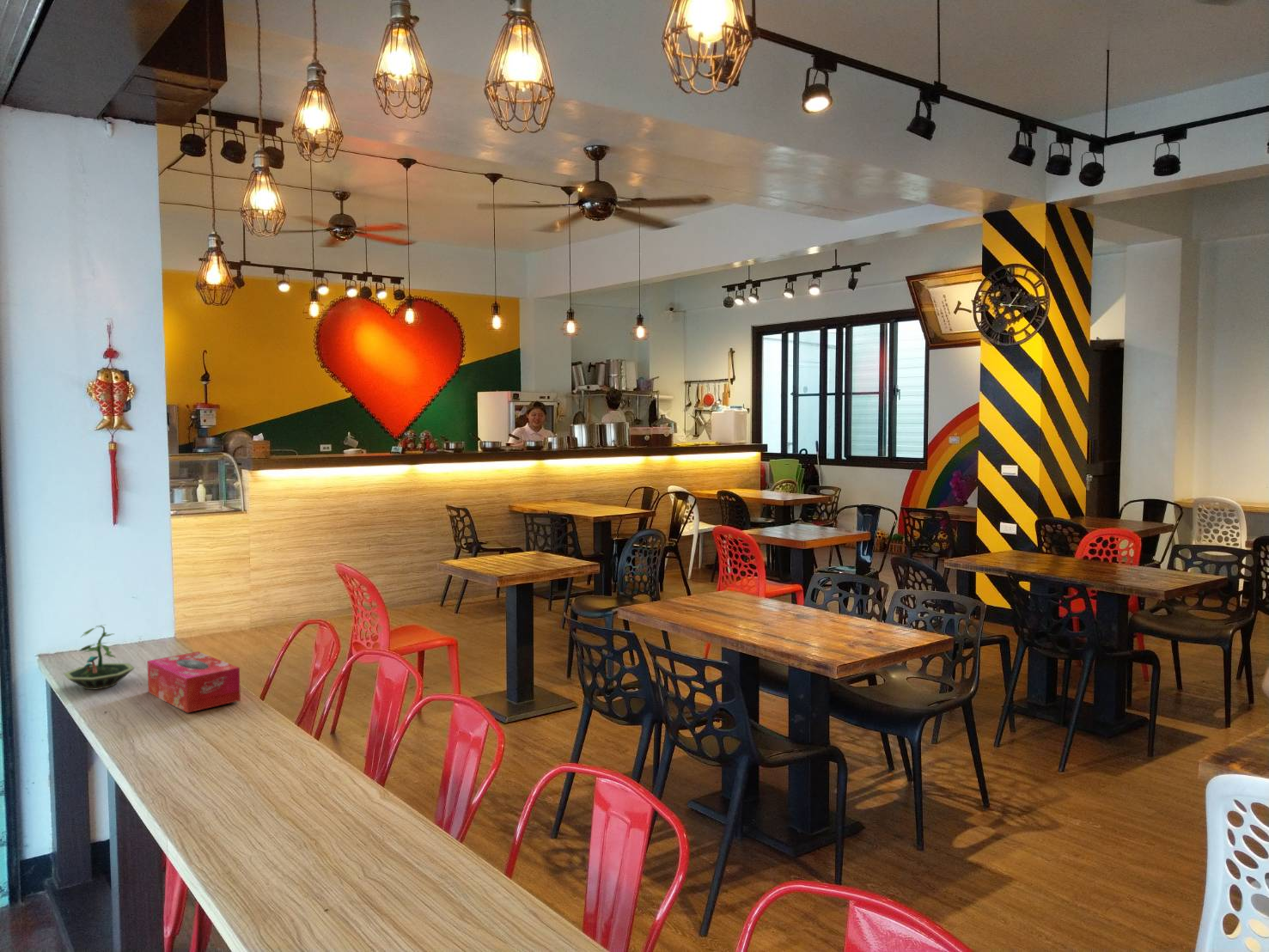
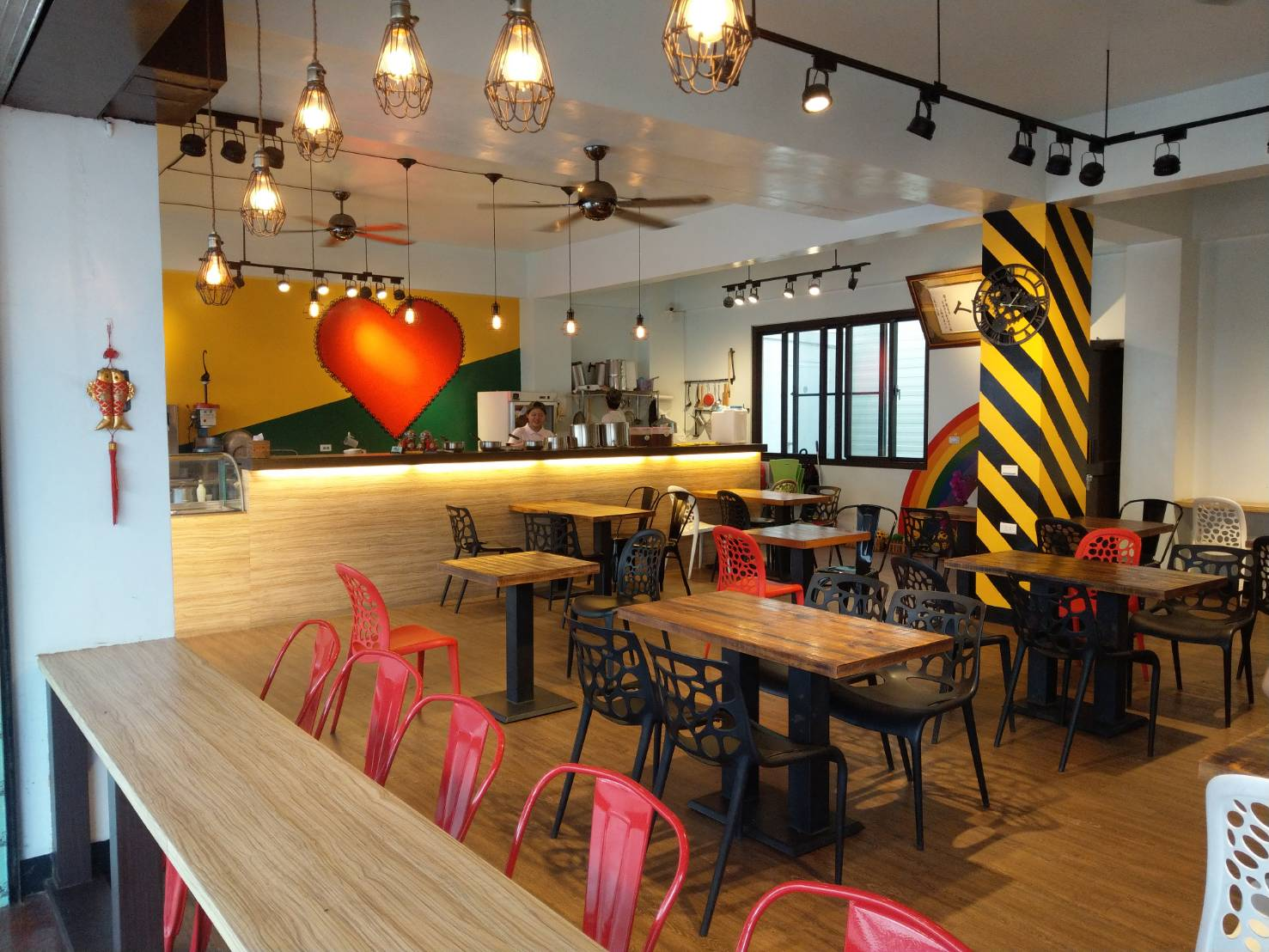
- terrarium [63,624,136,690]
- tissue box [146,650,241,714]
